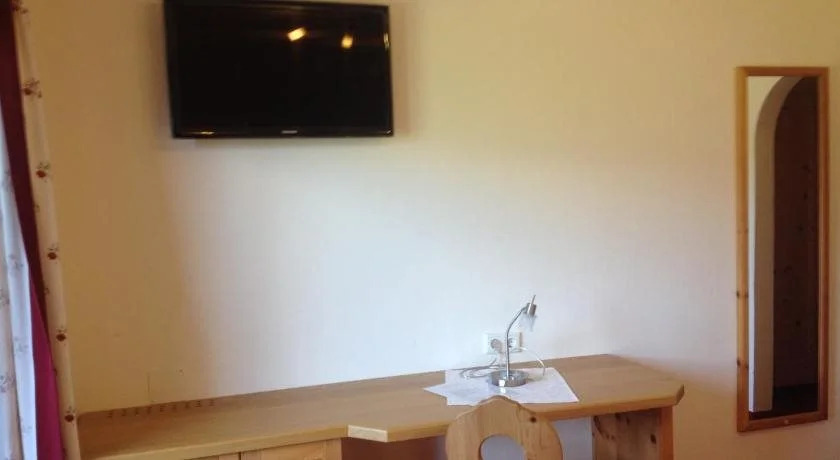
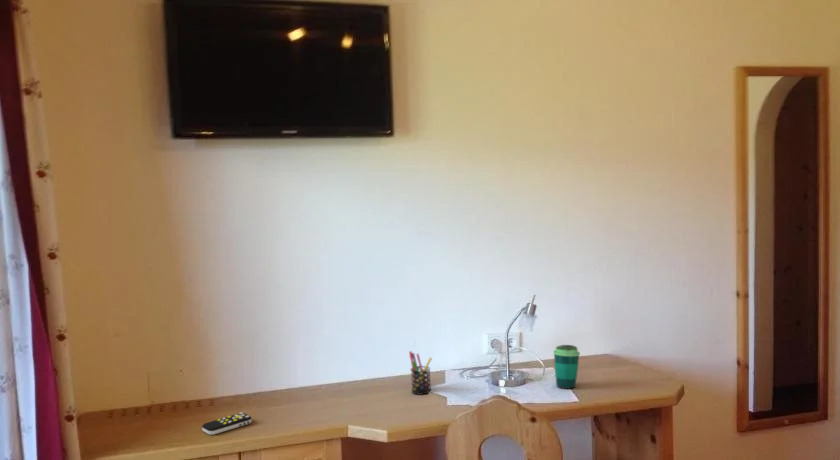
+ cup [552,344,581,390]
+ remote control [201,412,253,436]
+ pen holder [408,350,433,396]
